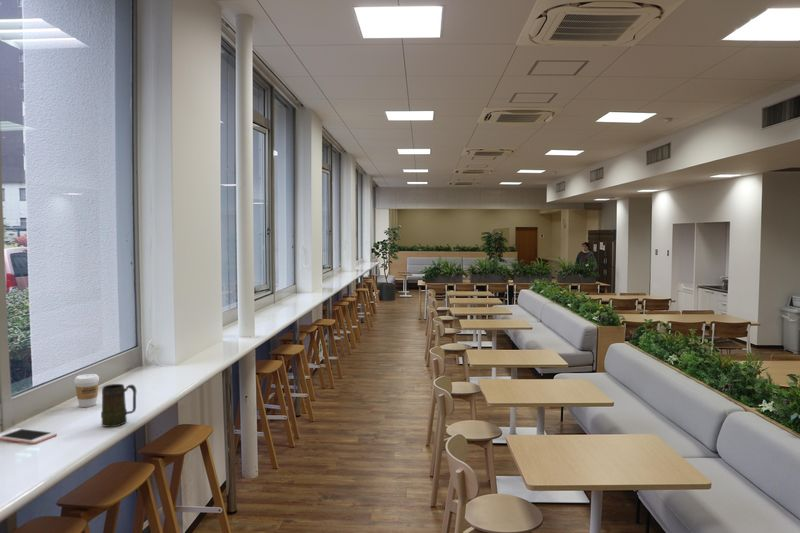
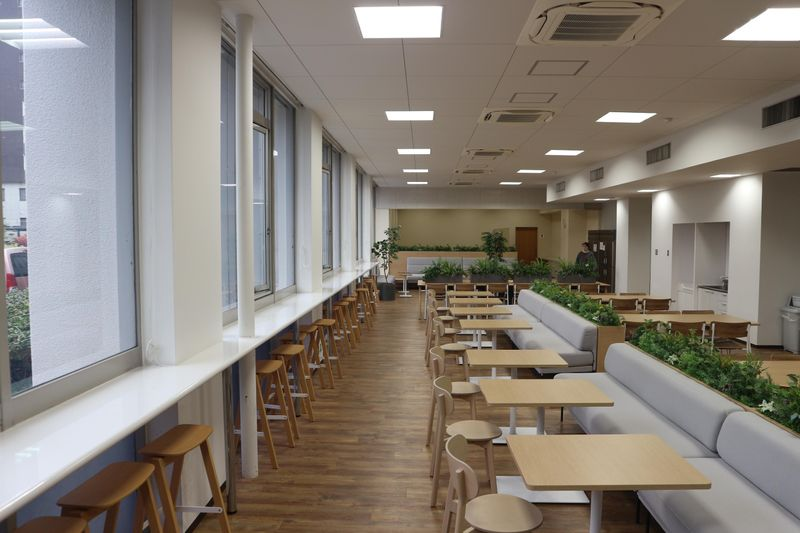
- mug [100,383,138,428]
- cell phone [0,427,58,445]
- coffee cup [74,373,100,408]
